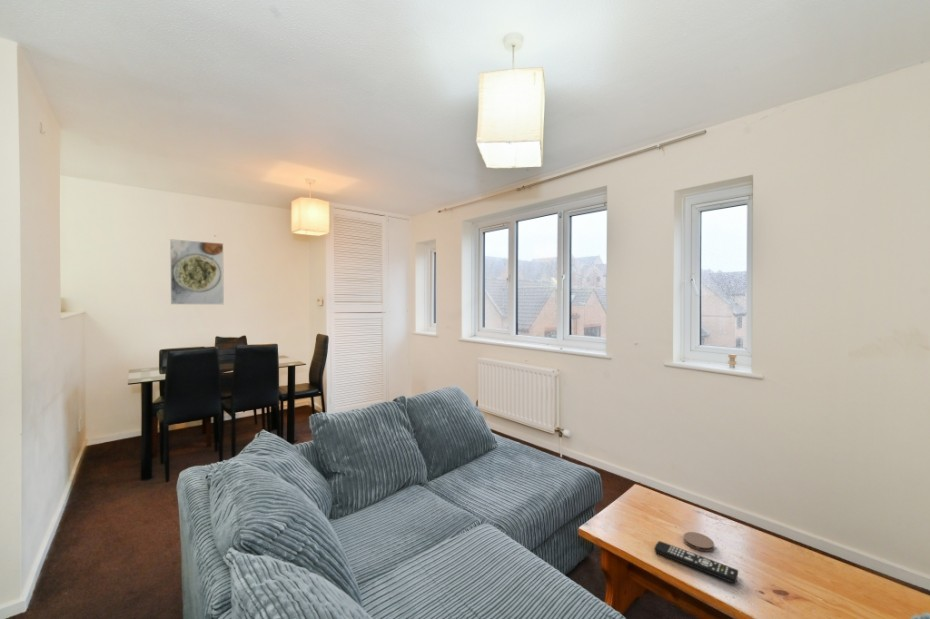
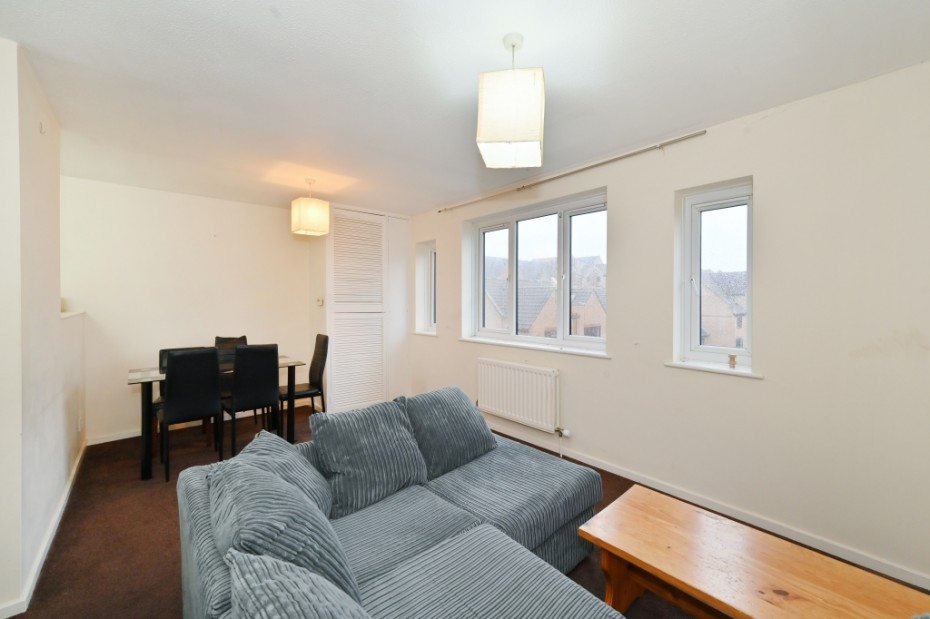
- coaster [682,531,715,552]
- remote control [653,540,739,585]
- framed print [169,238,225,305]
